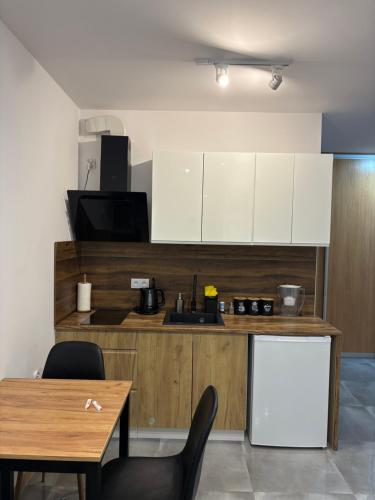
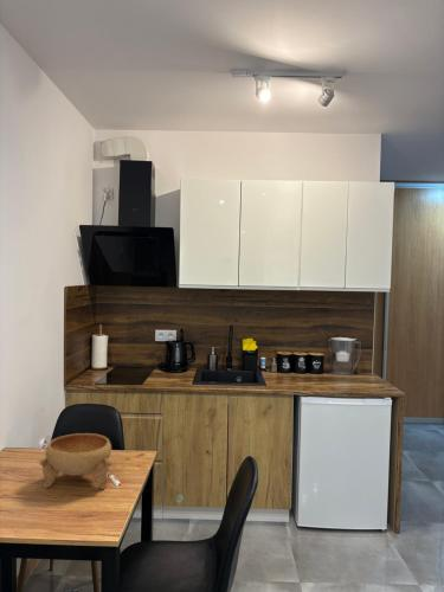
+ bowl [39,432,112,490]
